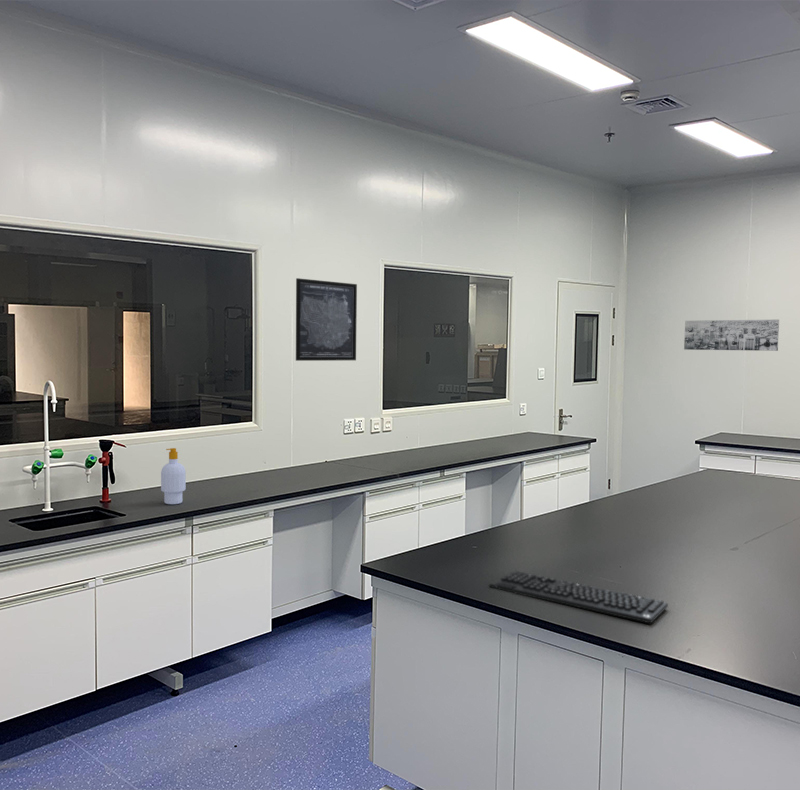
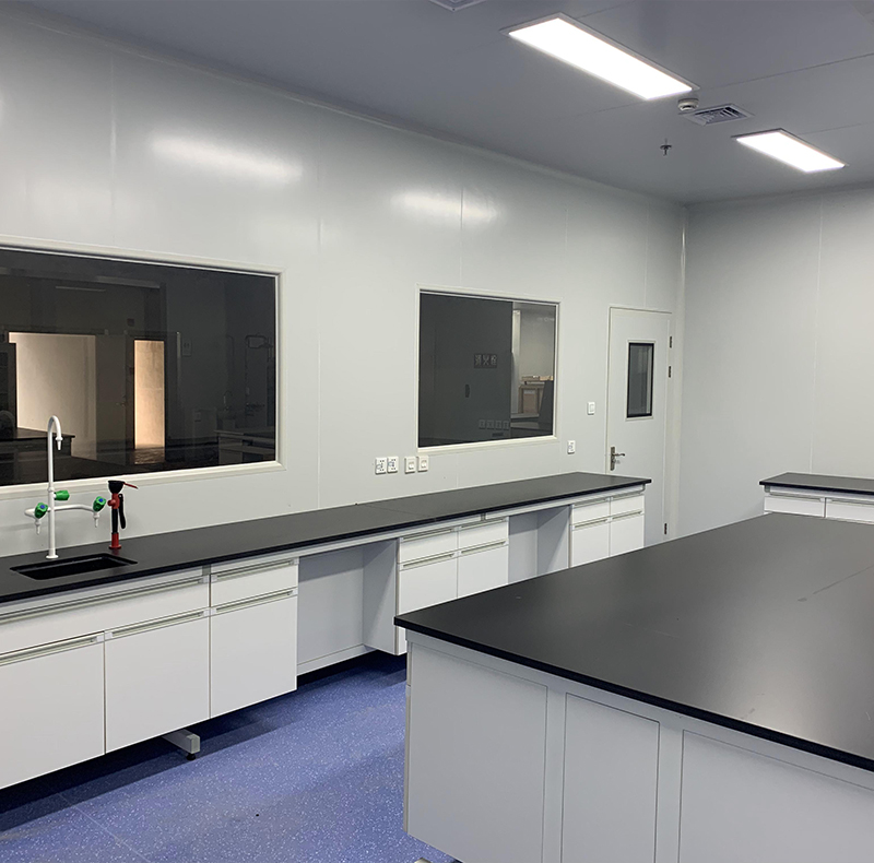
- keyboard [488,570,669,625]
- soap bottle [160,447,187,505]
- wall art [295,277,358,362]
- wall art [683,319,780,352]
